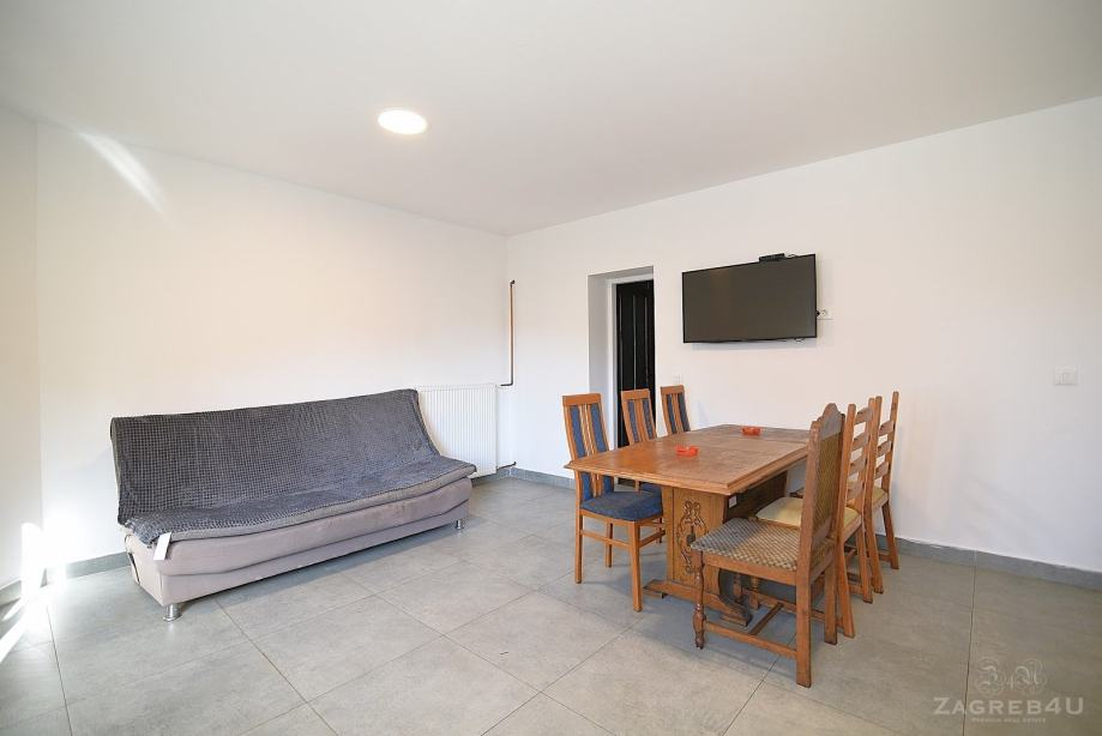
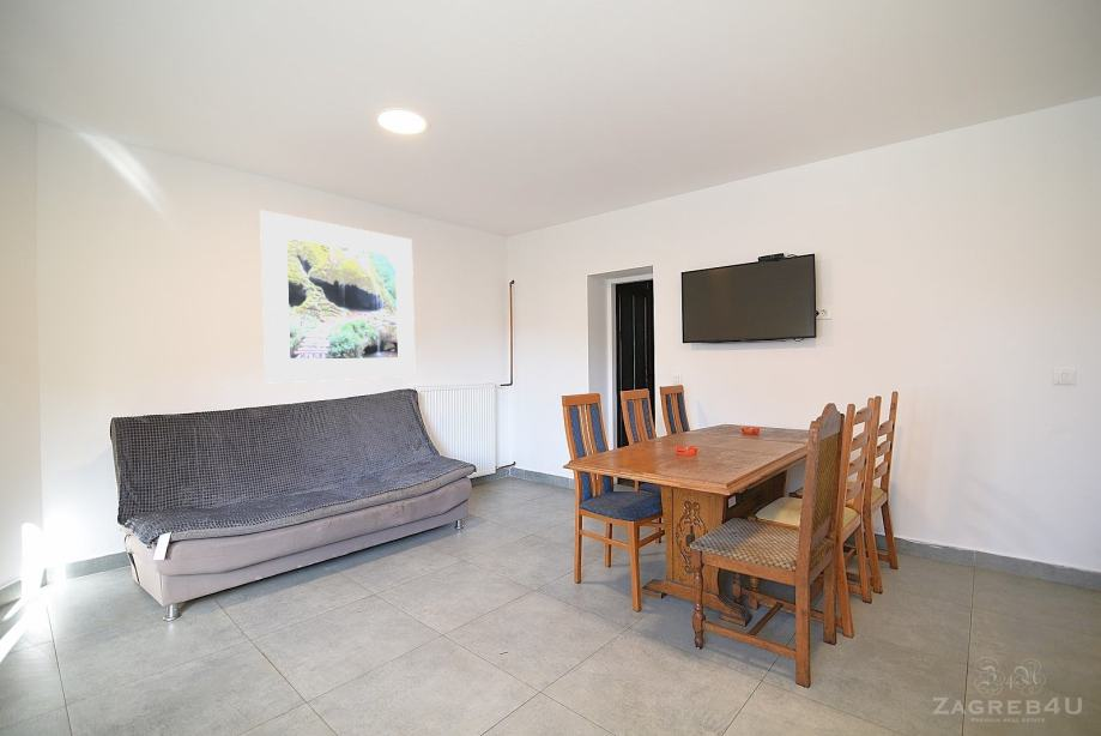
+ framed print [259,209,417,385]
